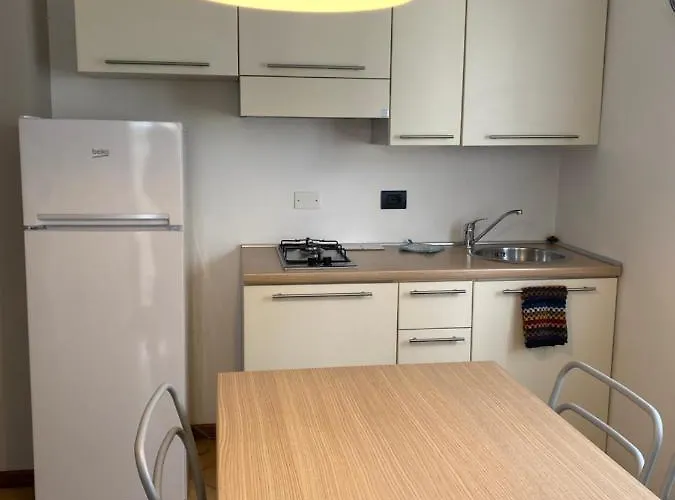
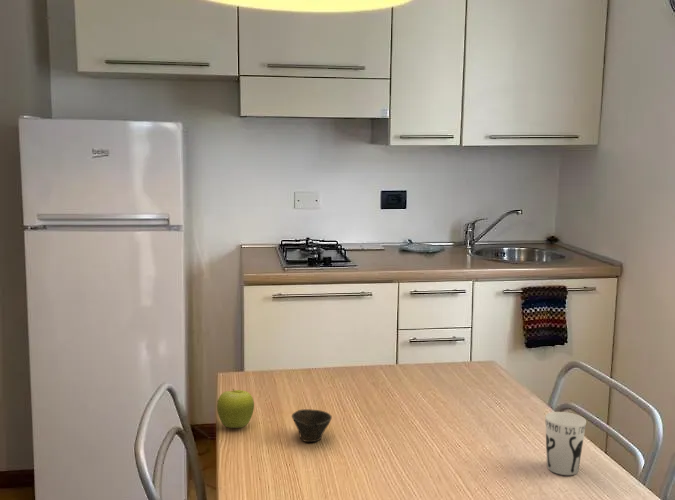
+ cup [291,408,333,443]
+ fruit [216,388,255,429]
+ cup [544,411,587,476]
